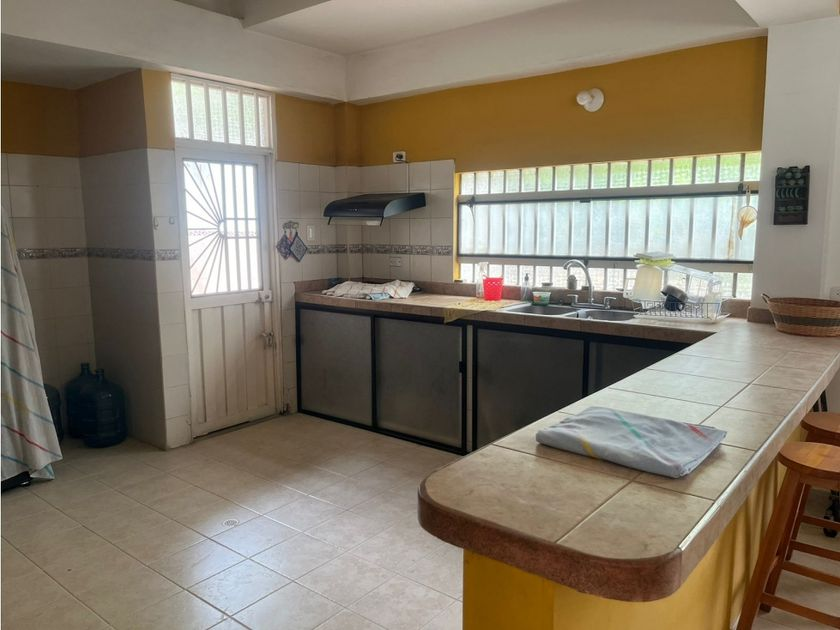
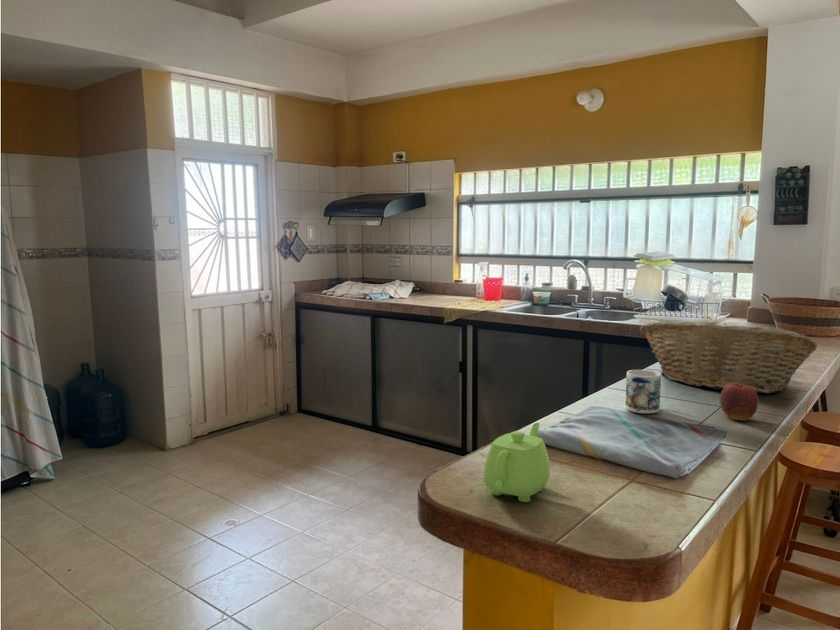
+ mug [624,369,662,414]
+ apple [719,383,760,422]
+ teapot [483,422,551,503]
+ fruit basket [639,320,818,394]
